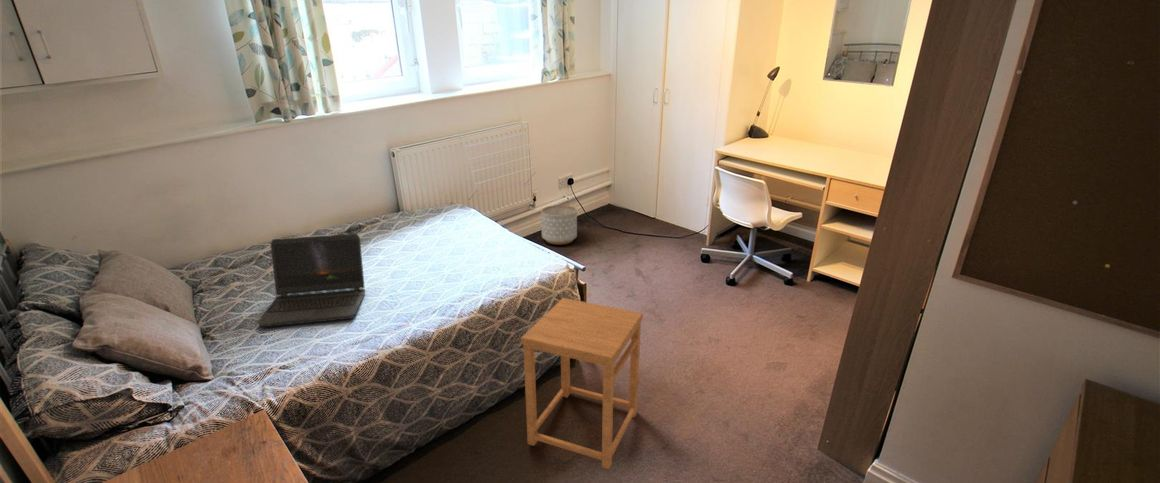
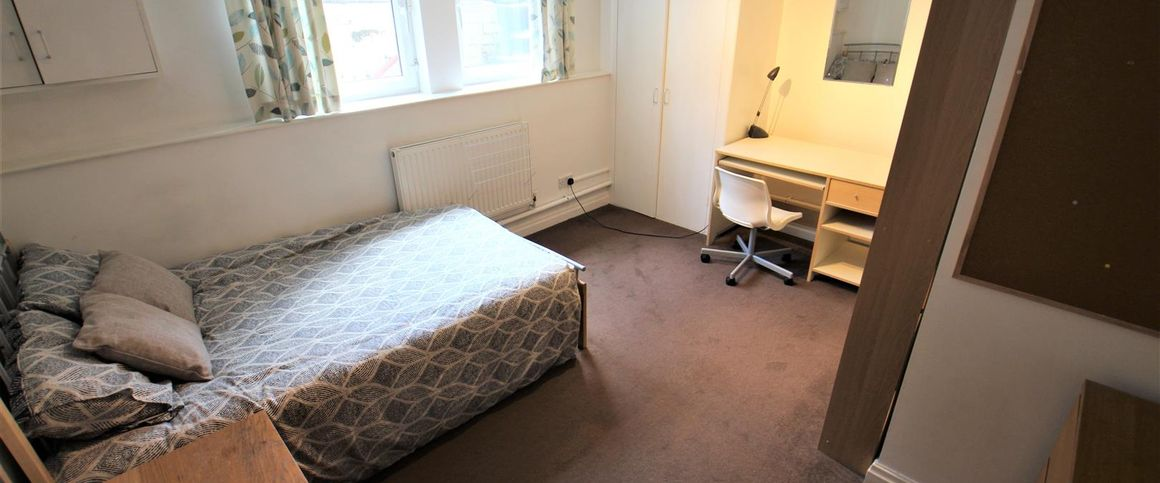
- planter [540,204,578,245]
- laptop computer [257,233,366,328]
- side table [520,297,644,470]
